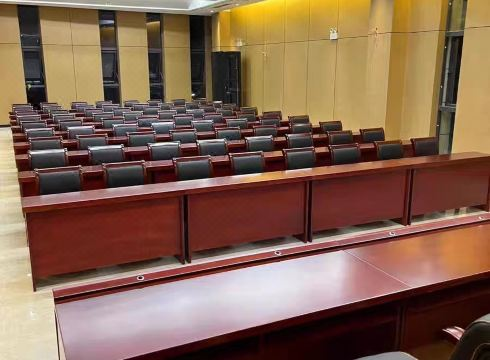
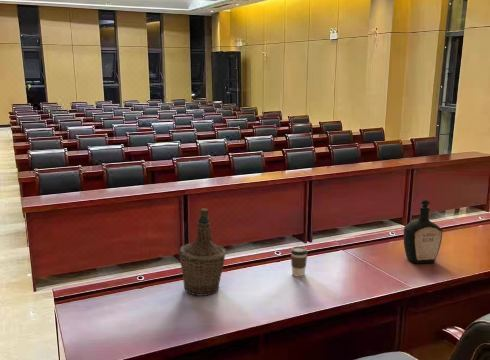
+ coffee cup [290,245,309,278]
+ bottle [178,208,227,297]
+ bottle [403,199,443,264]
